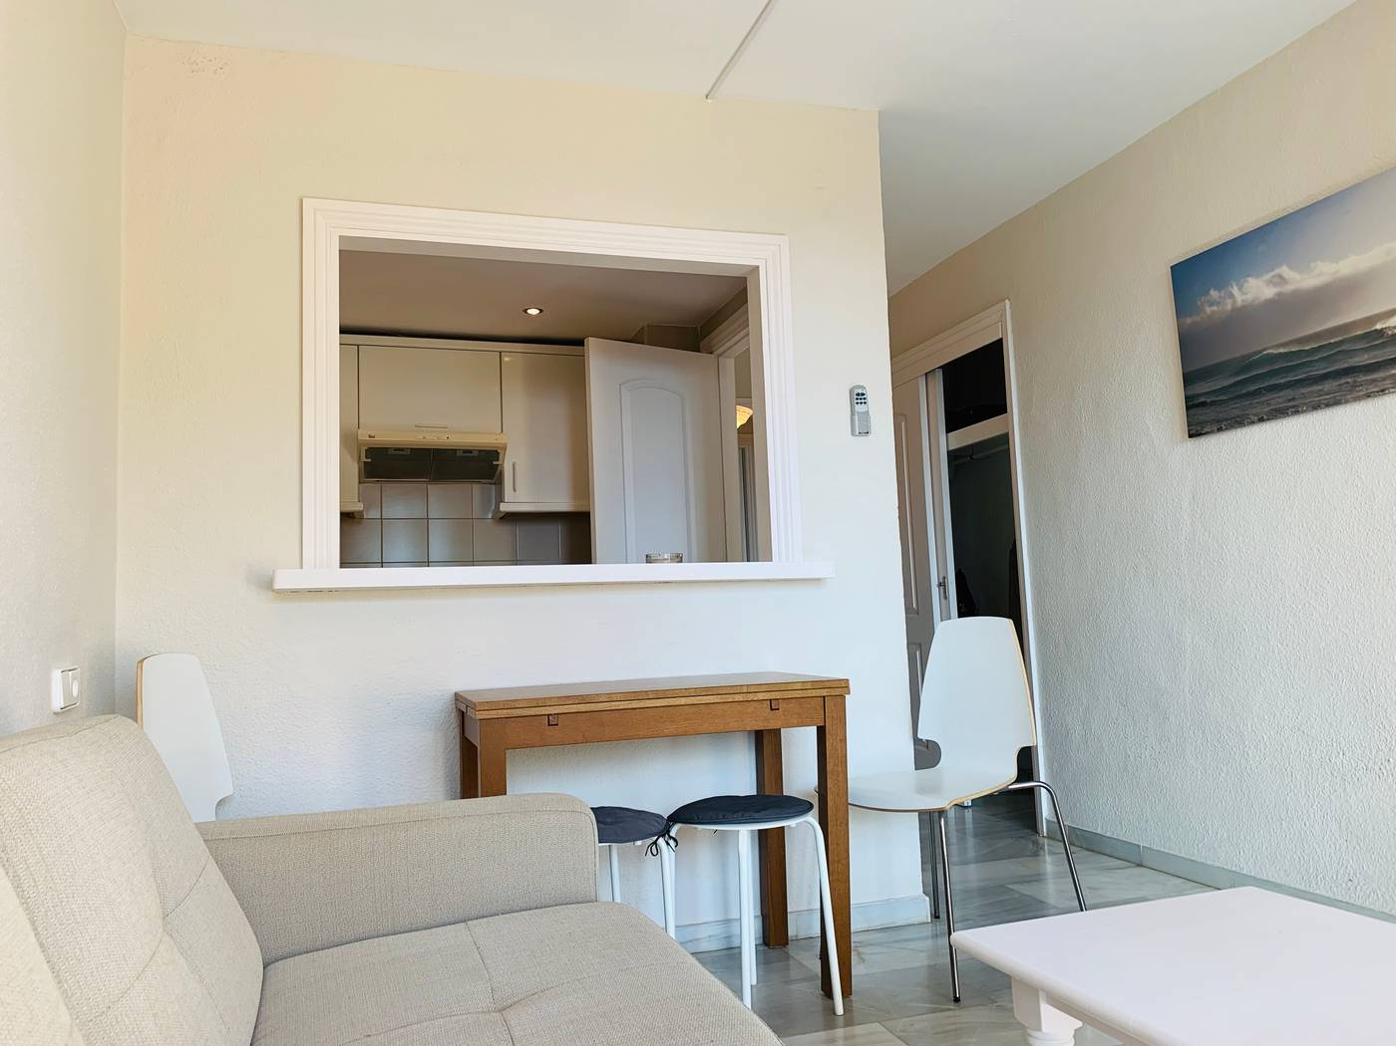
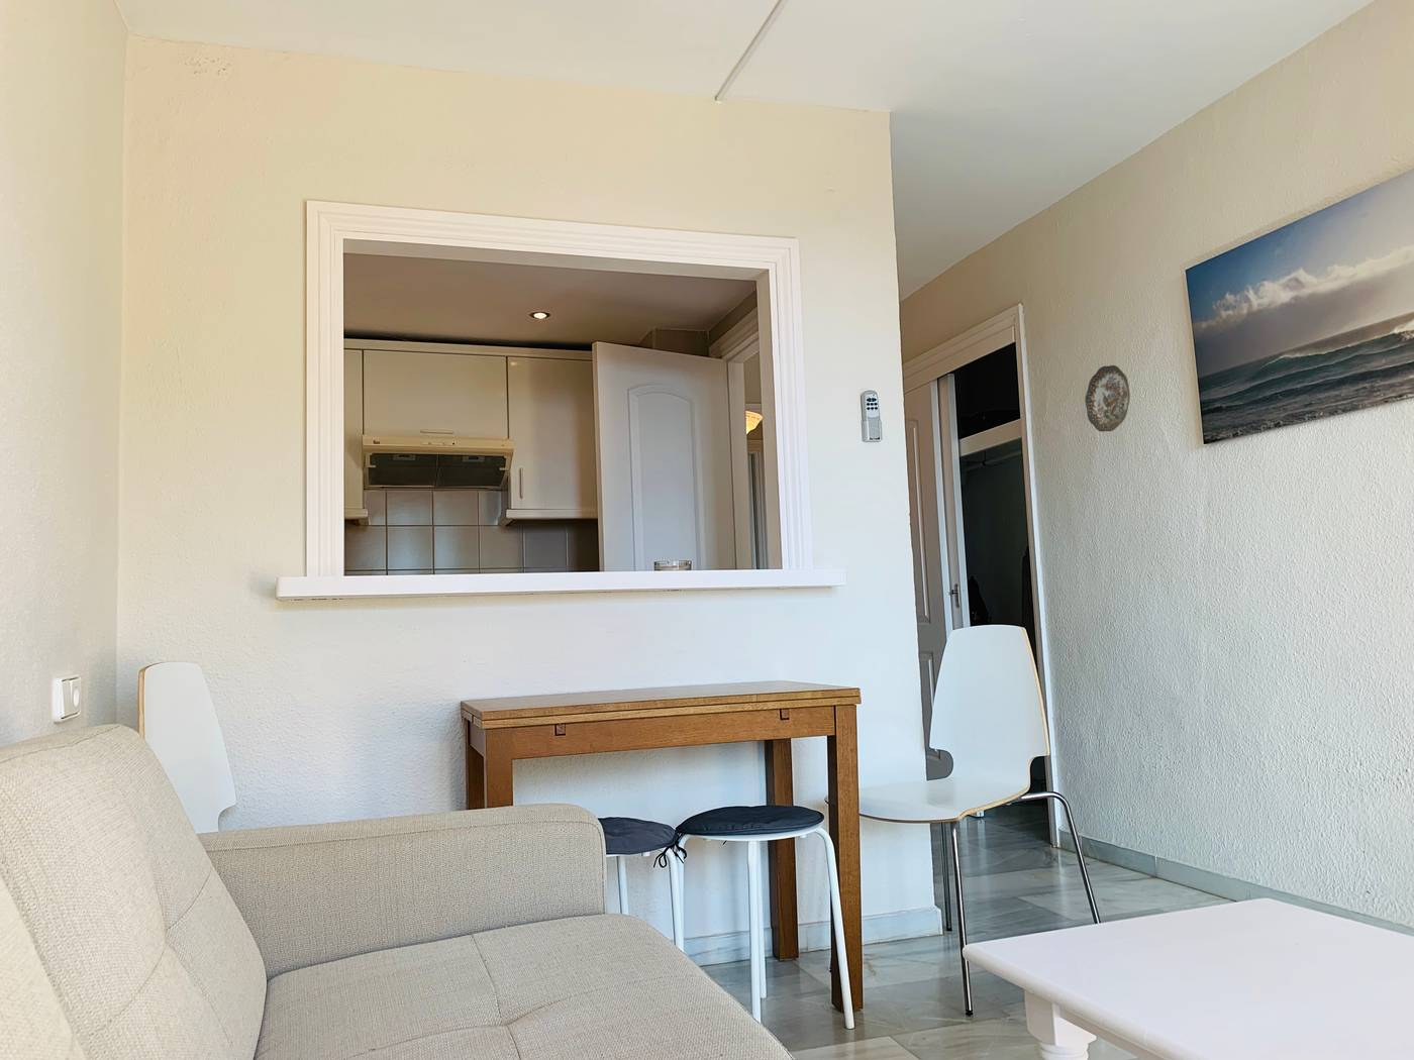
+ decorative plate [1083,364,1131,433]
